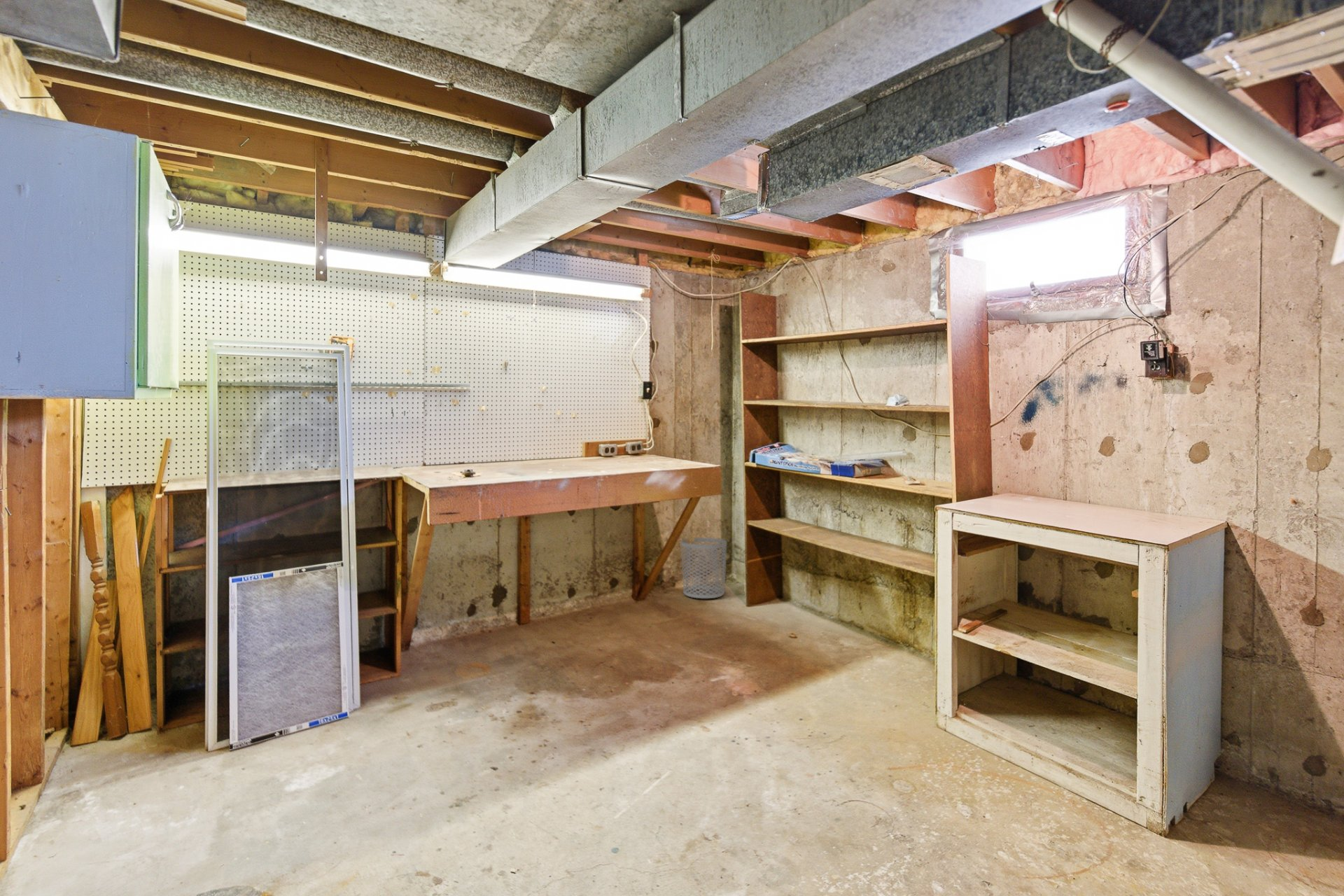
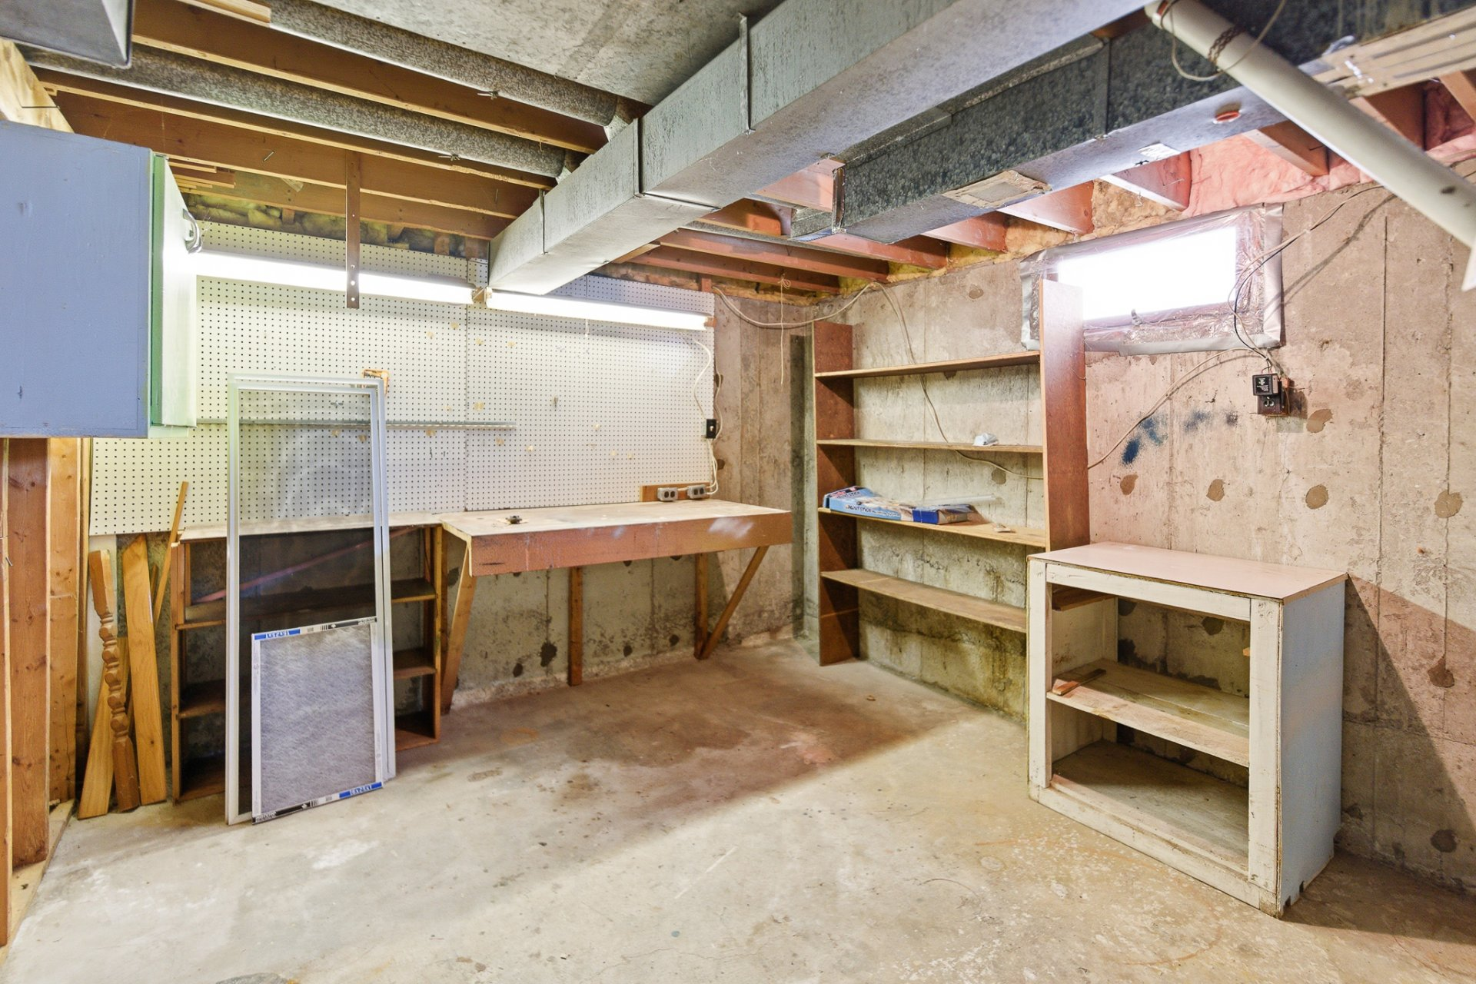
- waste bin [680,537,727,599]
